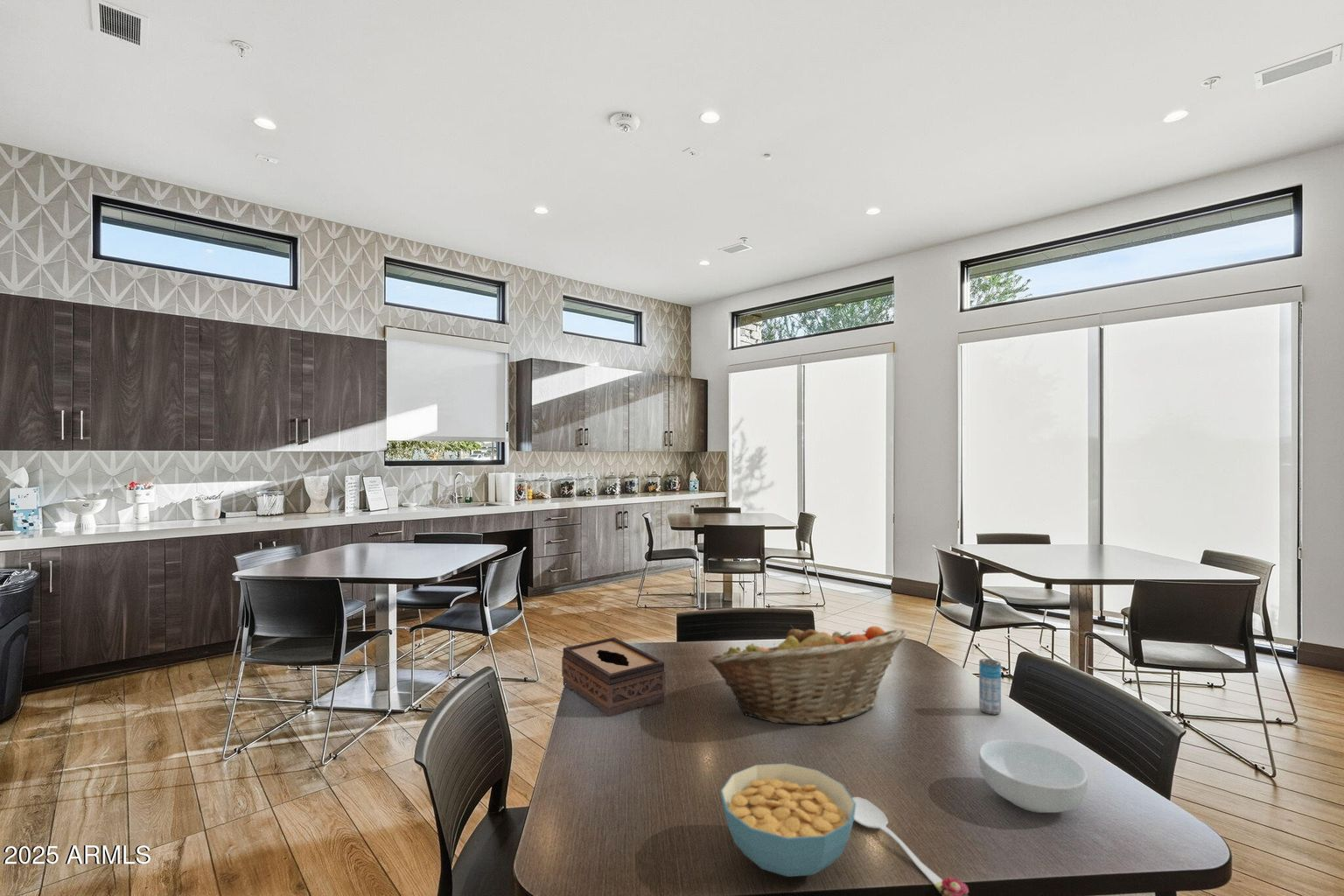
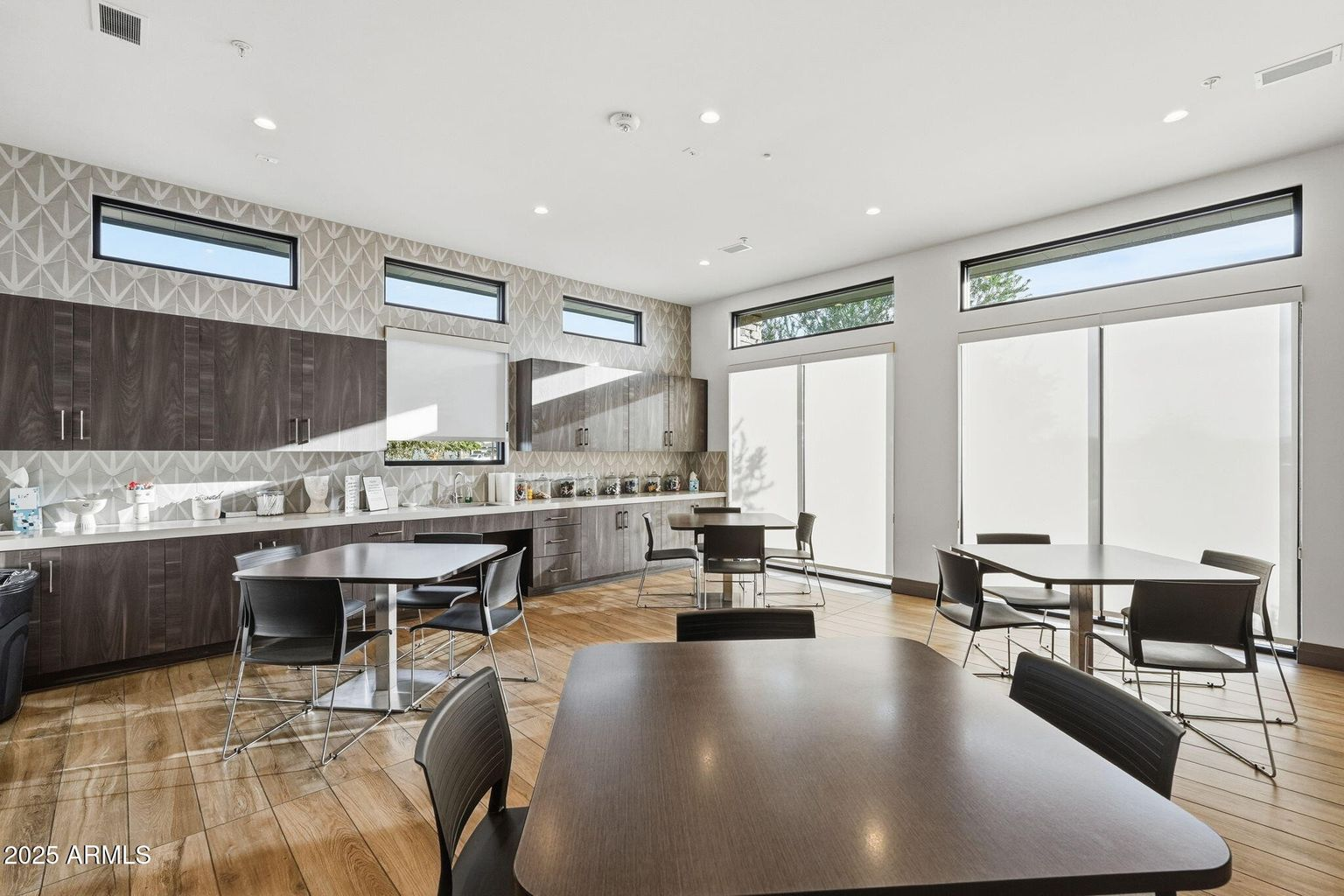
- tissue box [561,636,667,718]
- spoon [851,796,970,896]
- fruit basket [708,624,907,725]
- cereal bowl [720,762,856,878]
- beverage can [978,658,1002,715]
- cereal bowl [978,739,1089,814]
